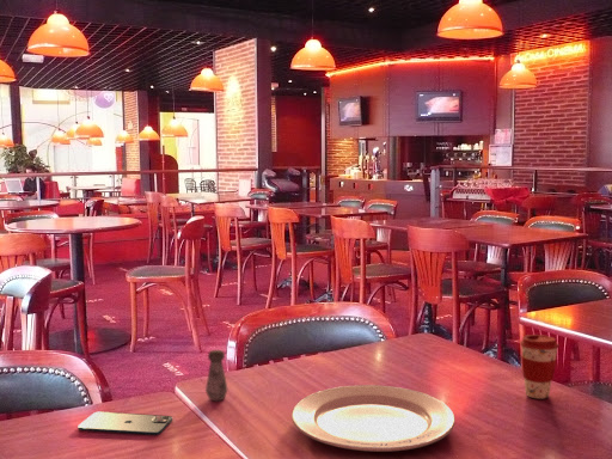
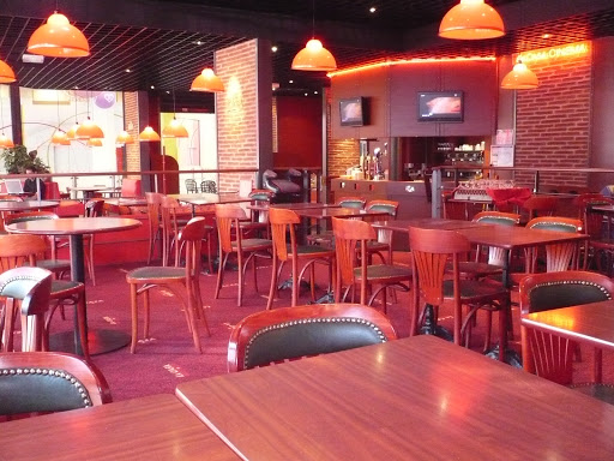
- smartphone [76,410,173,436]
- coffee cup [519,333,561,400]
- chinaware [290,384,455,453]
- salt shaker [204,349,228,402]
